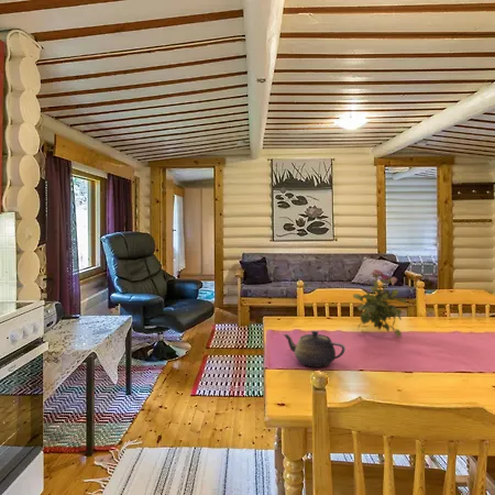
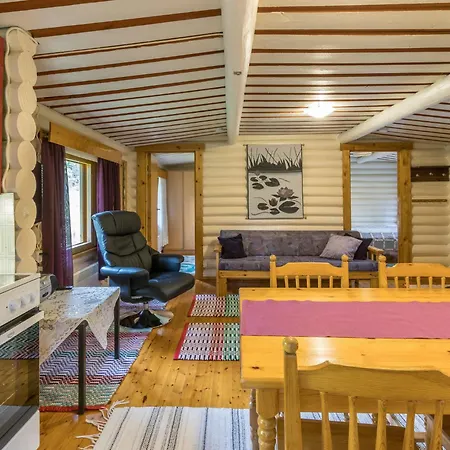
- teapot [283,330,346,369]
- flower bouquet [352,268,408,338]
